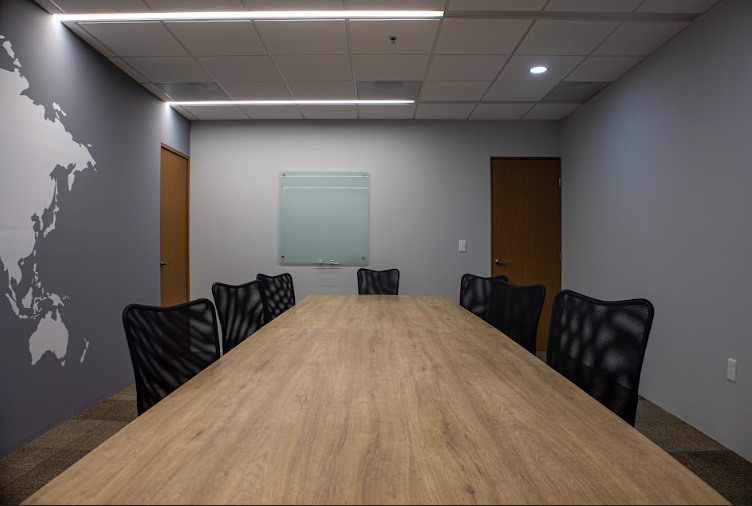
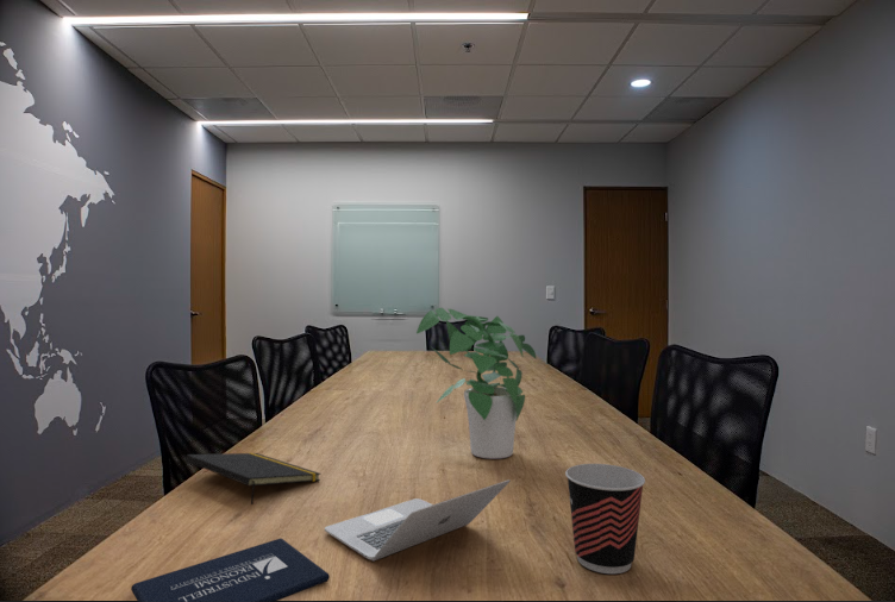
+ potted plant [415,307,538,460]
+ cup [564,463,646,575]
+ notepad [184,452,323,506]
+ laptop [130,478,511,602]
